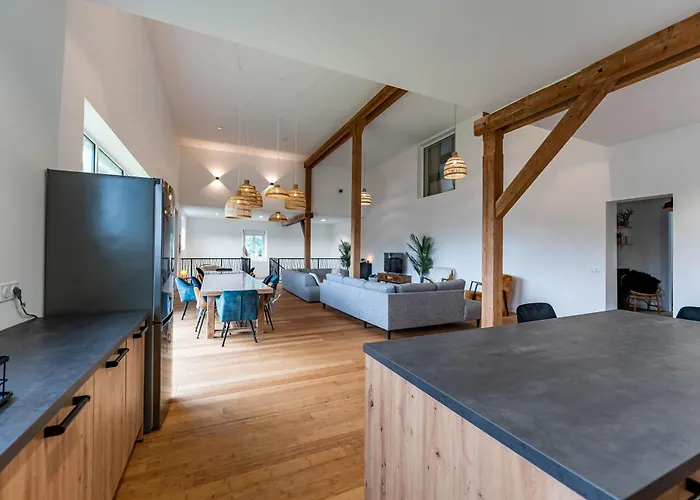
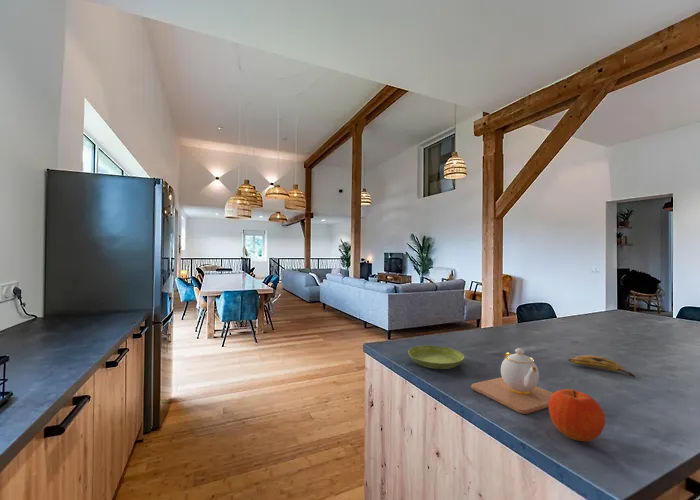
+ saucer [407,345,465,370]
+ fruit [548,388,606,443]
+ teapot [470,347,554,415]
+ banana [568,354,637,378]
